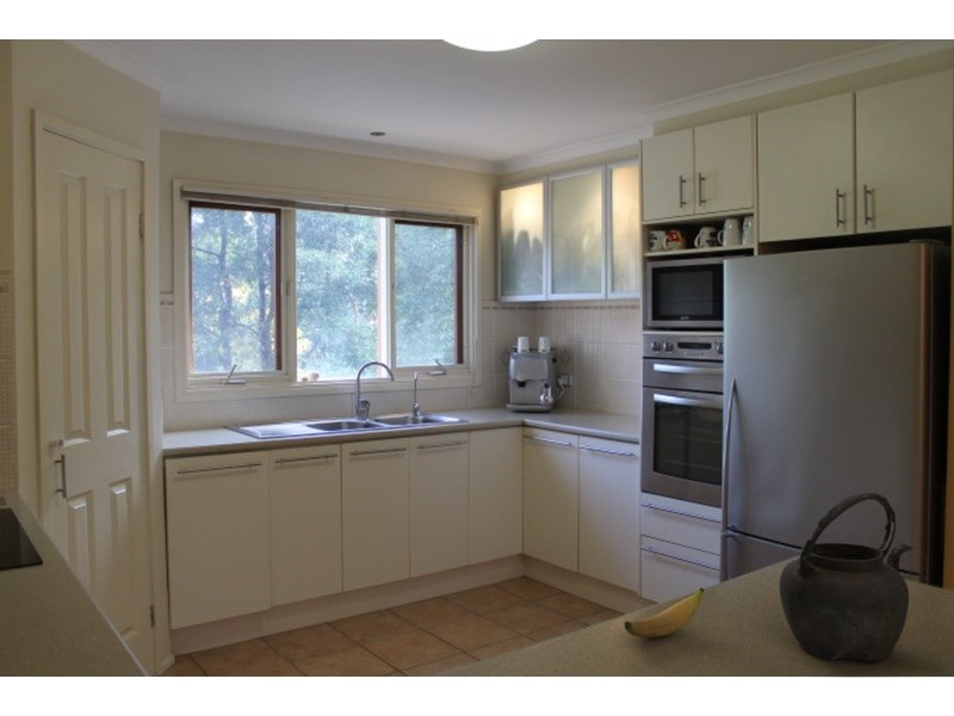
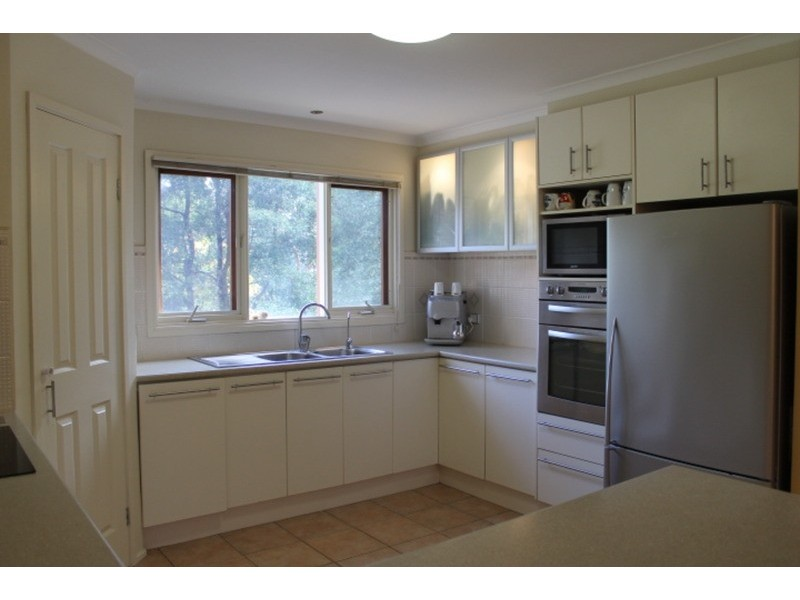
- banana [622,587,705,640]
- kettle [778,490,913,663]
